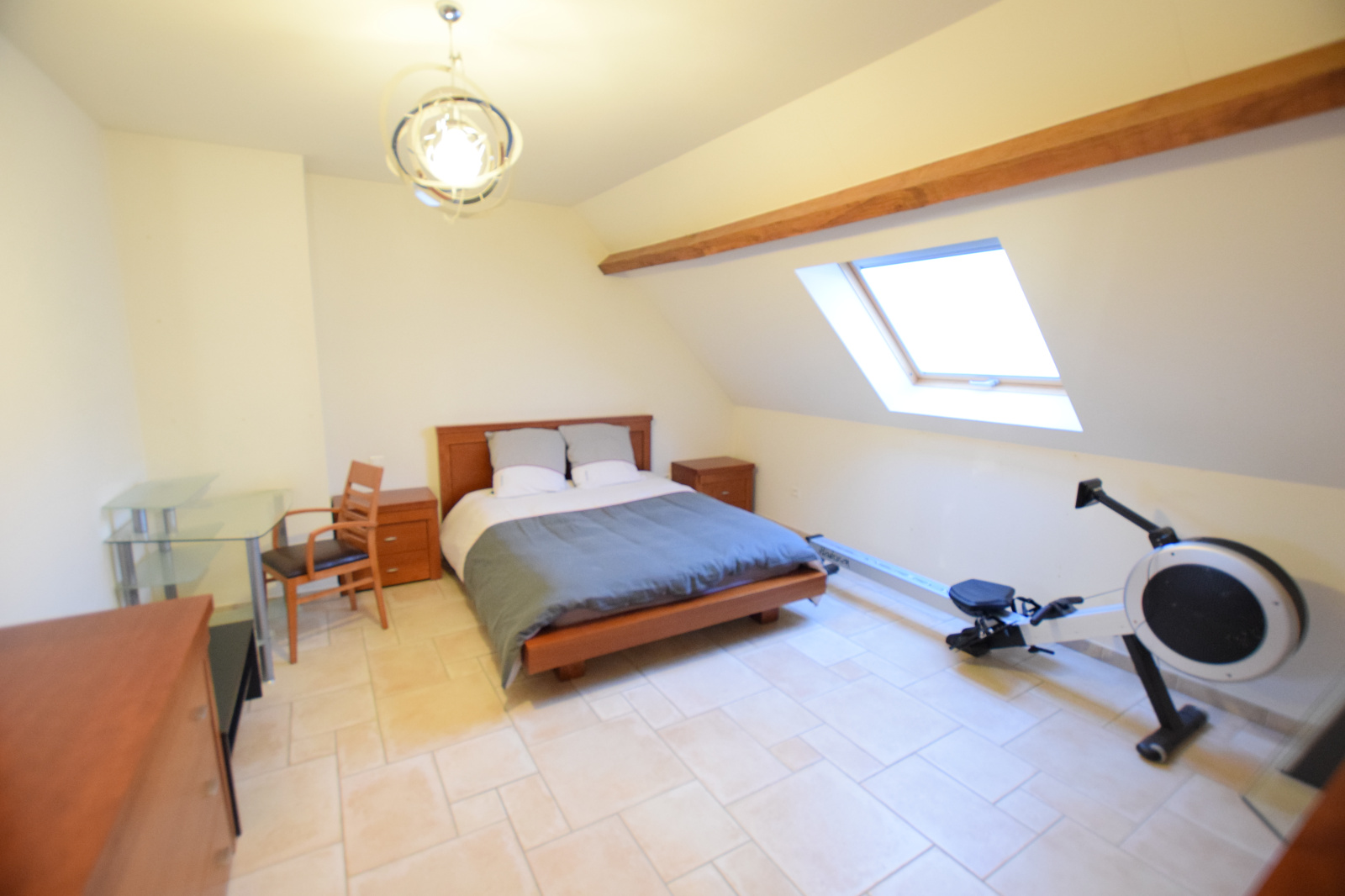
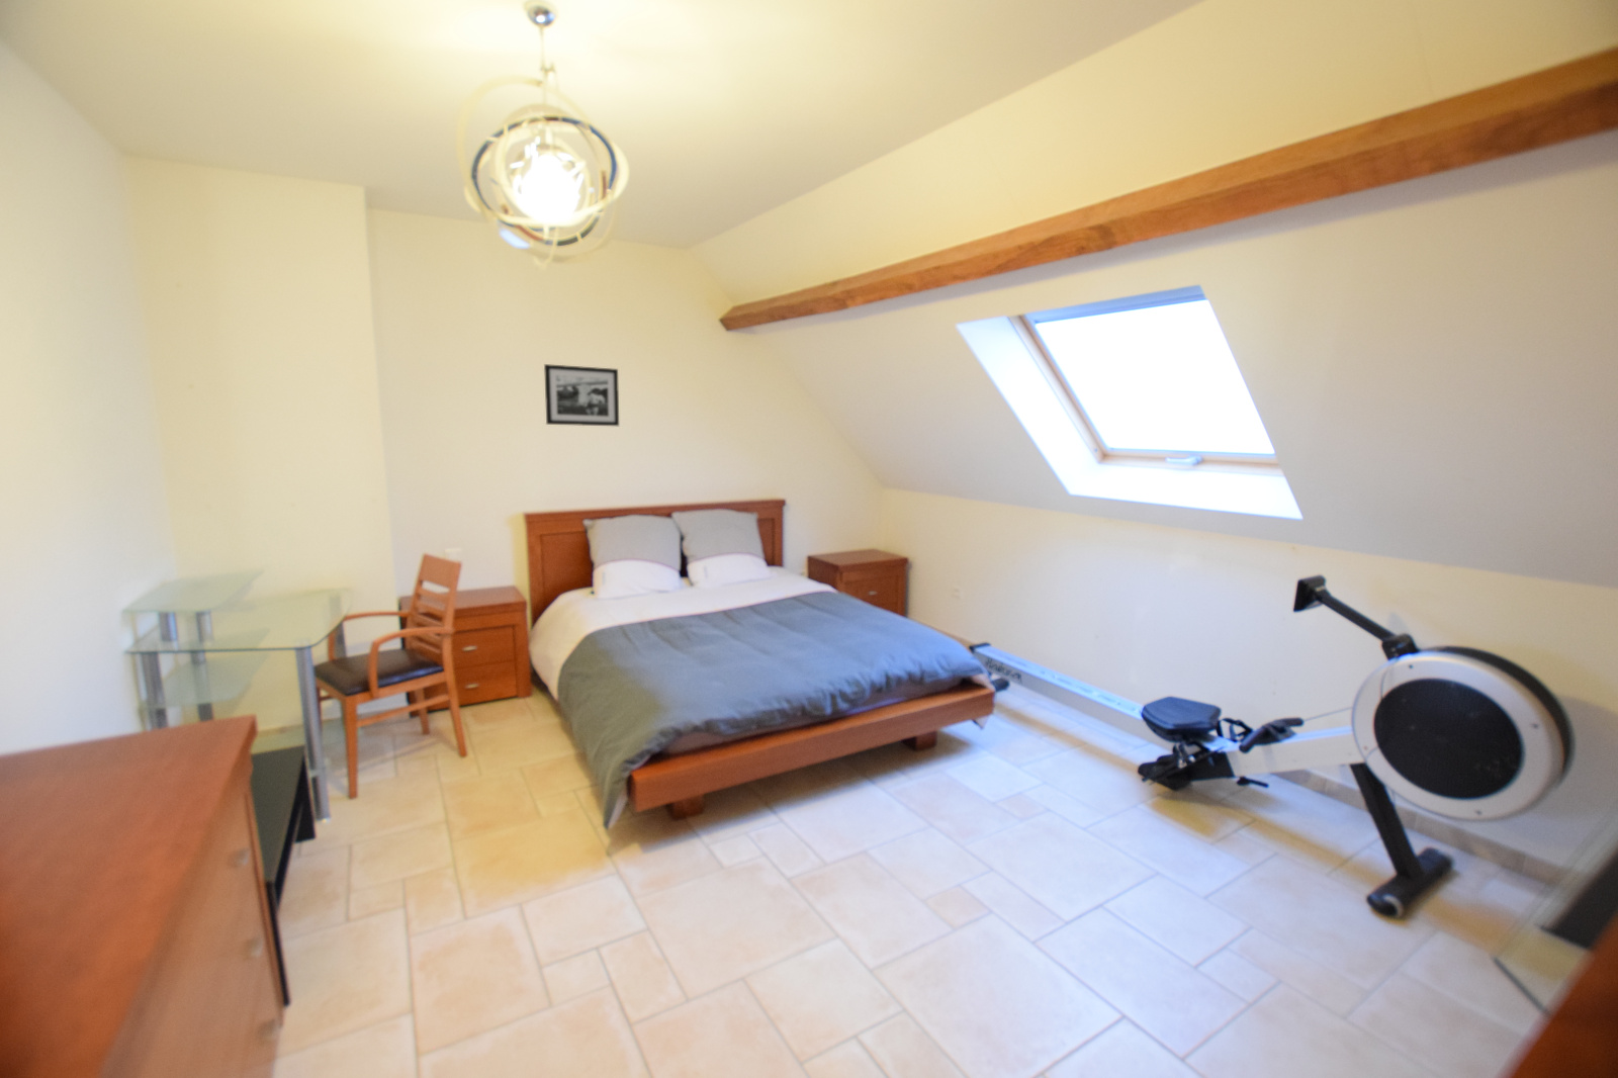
+ picture frame [543,363,620,427]
